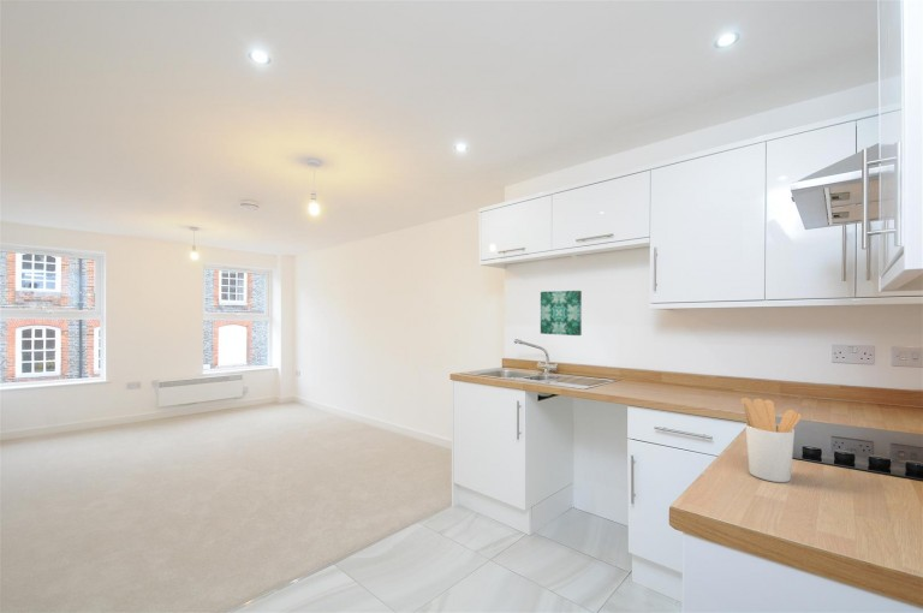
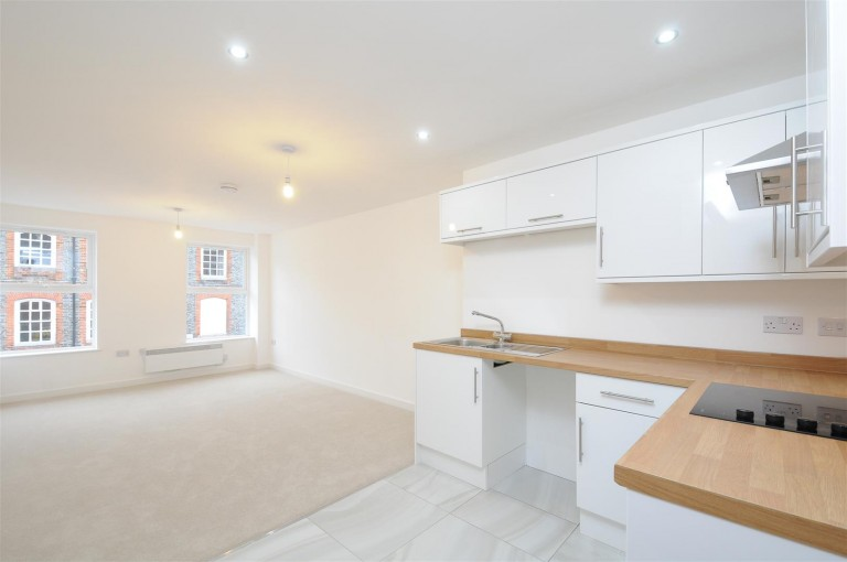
- wall art [540,290,583,337]
- utensil holder [740,397,803,483]
